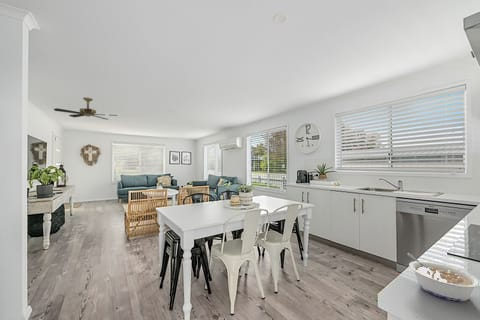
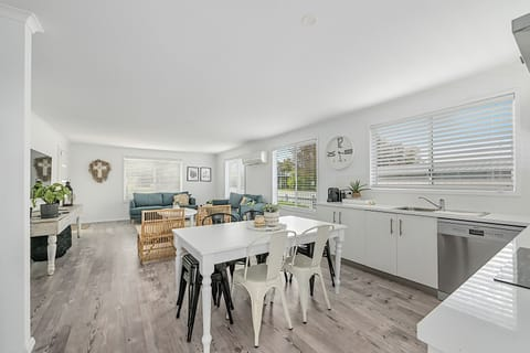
- legume [406,252,480,302]
- ceiling fan [53,97,118,121]
